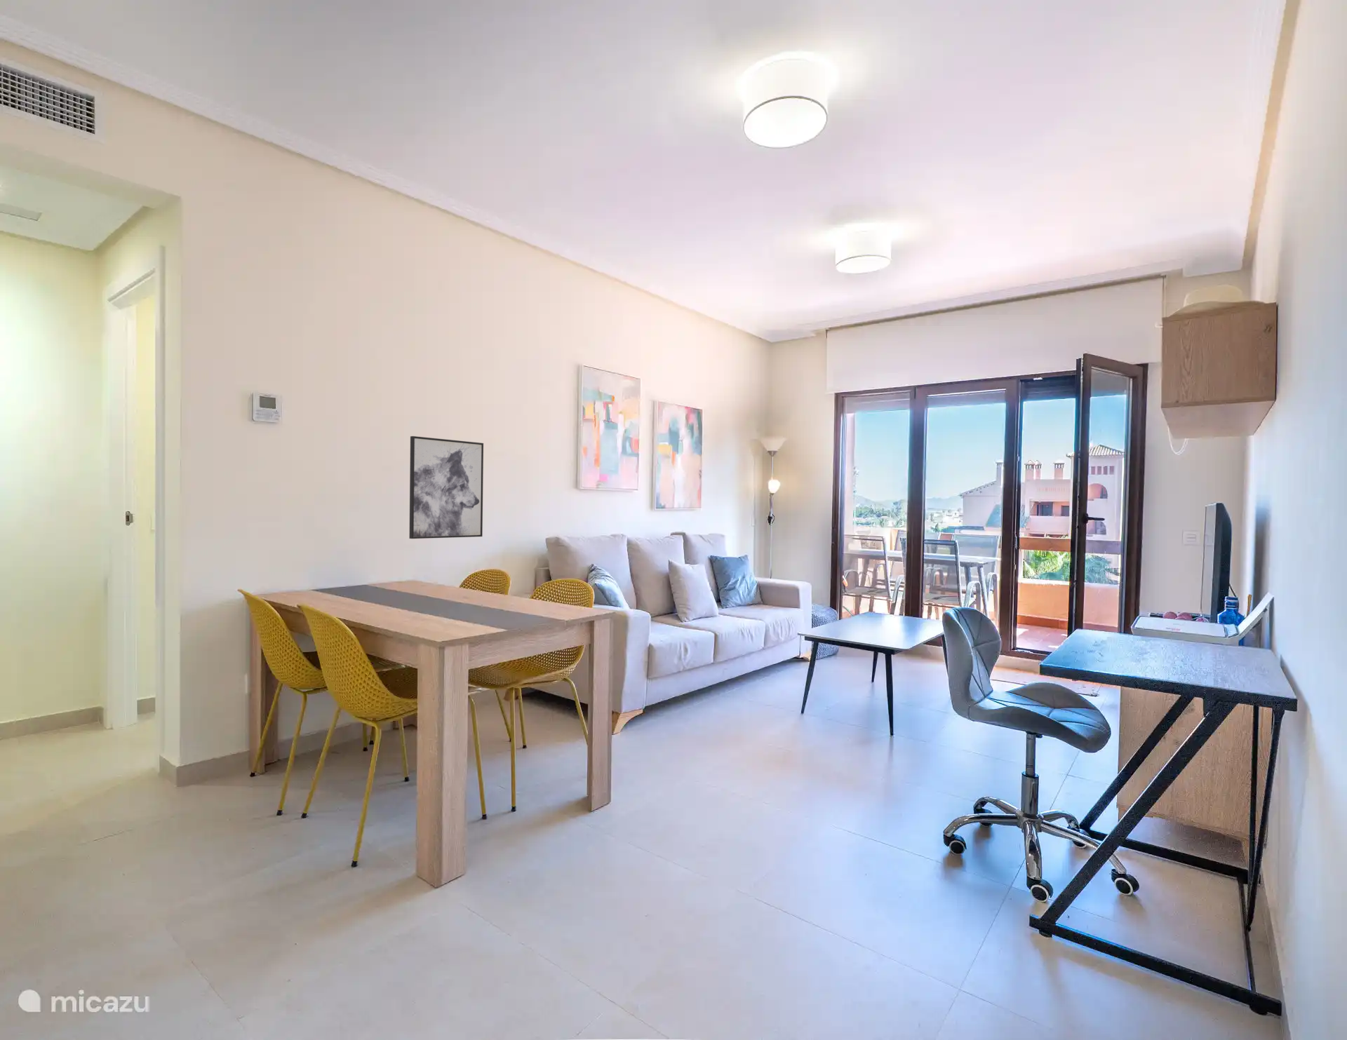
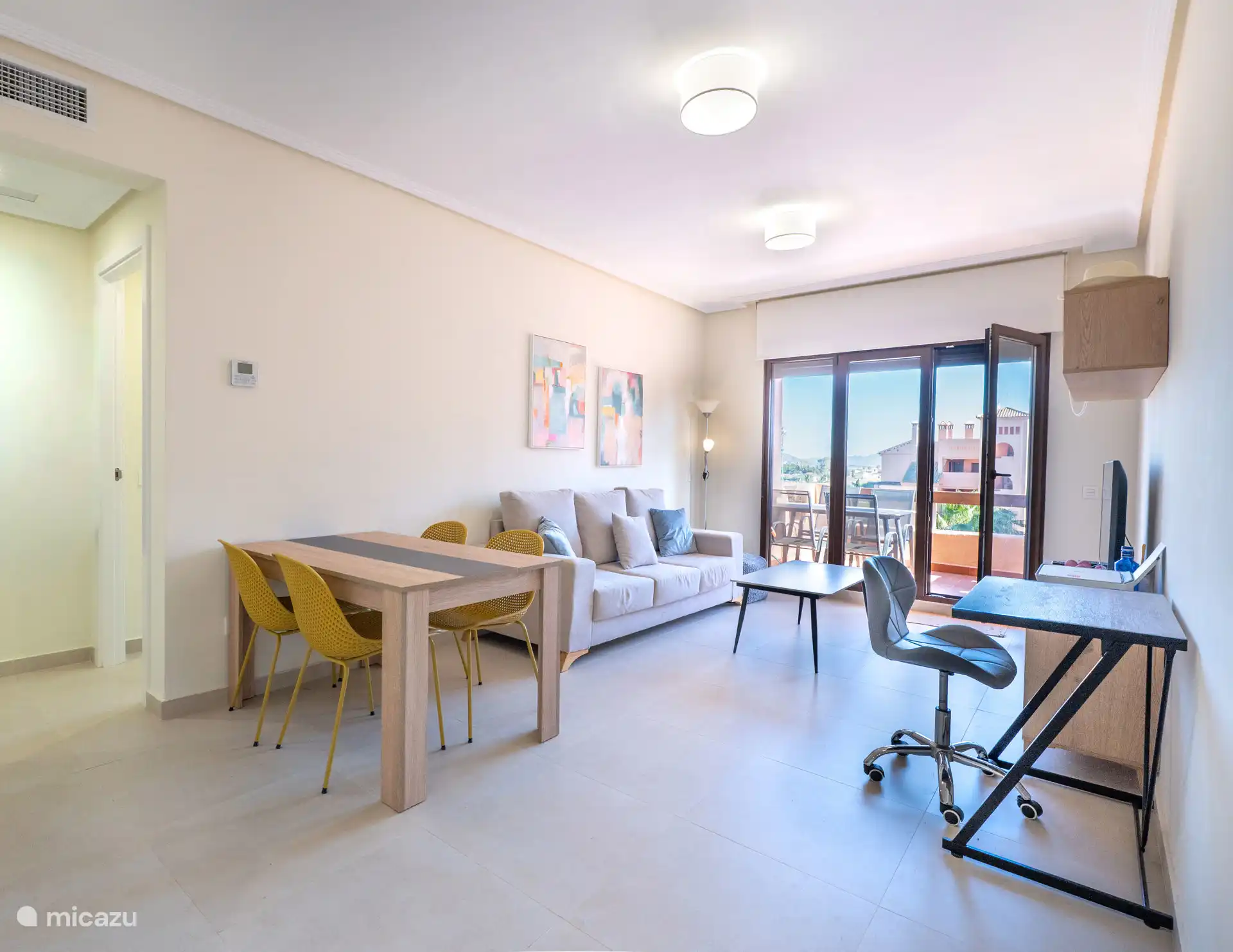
- wall art [409,436,484,540]
